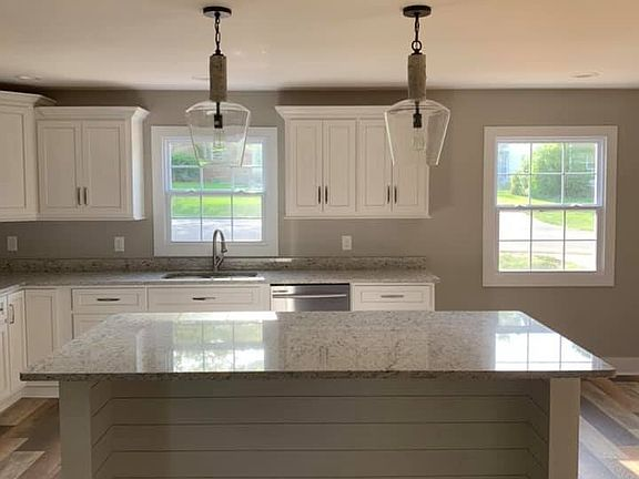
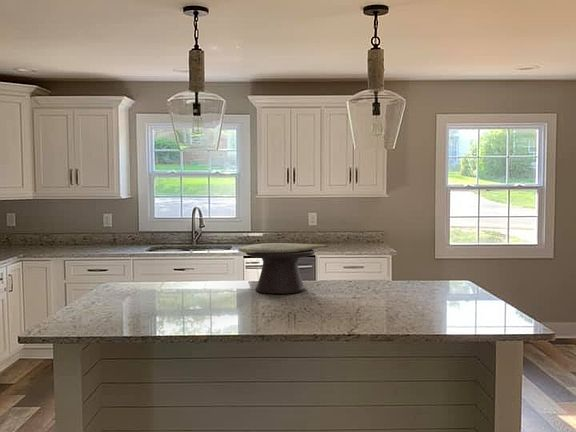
+ decorative bowl [238,242,329,295]
